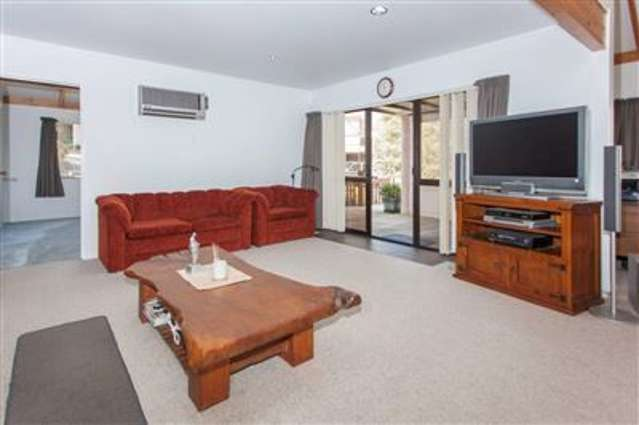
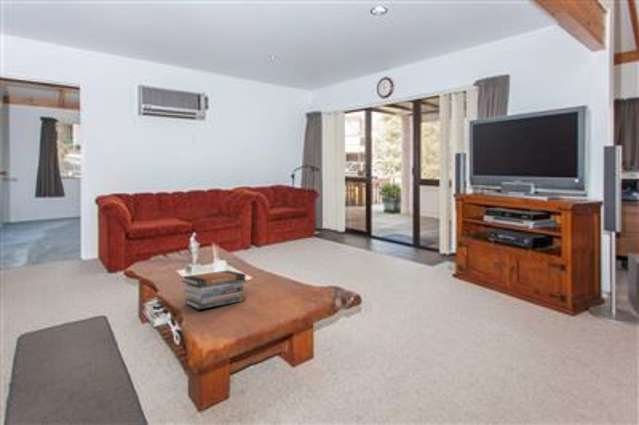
+ book stack [181,269,247,310]
